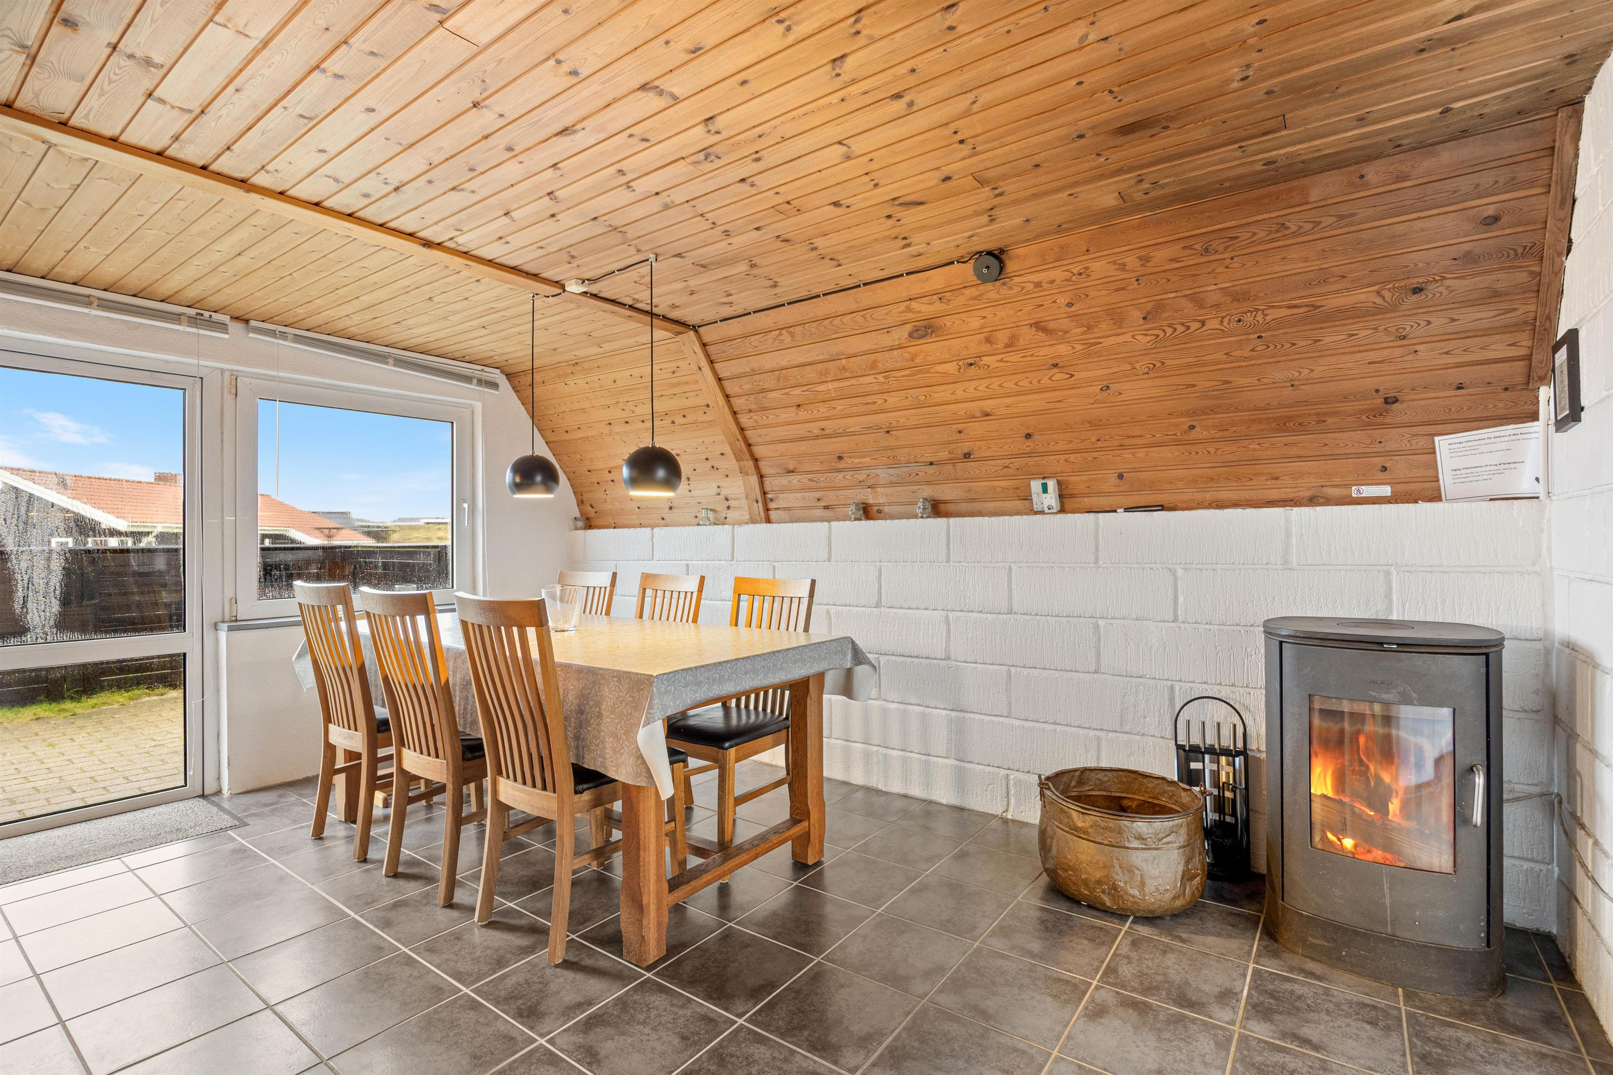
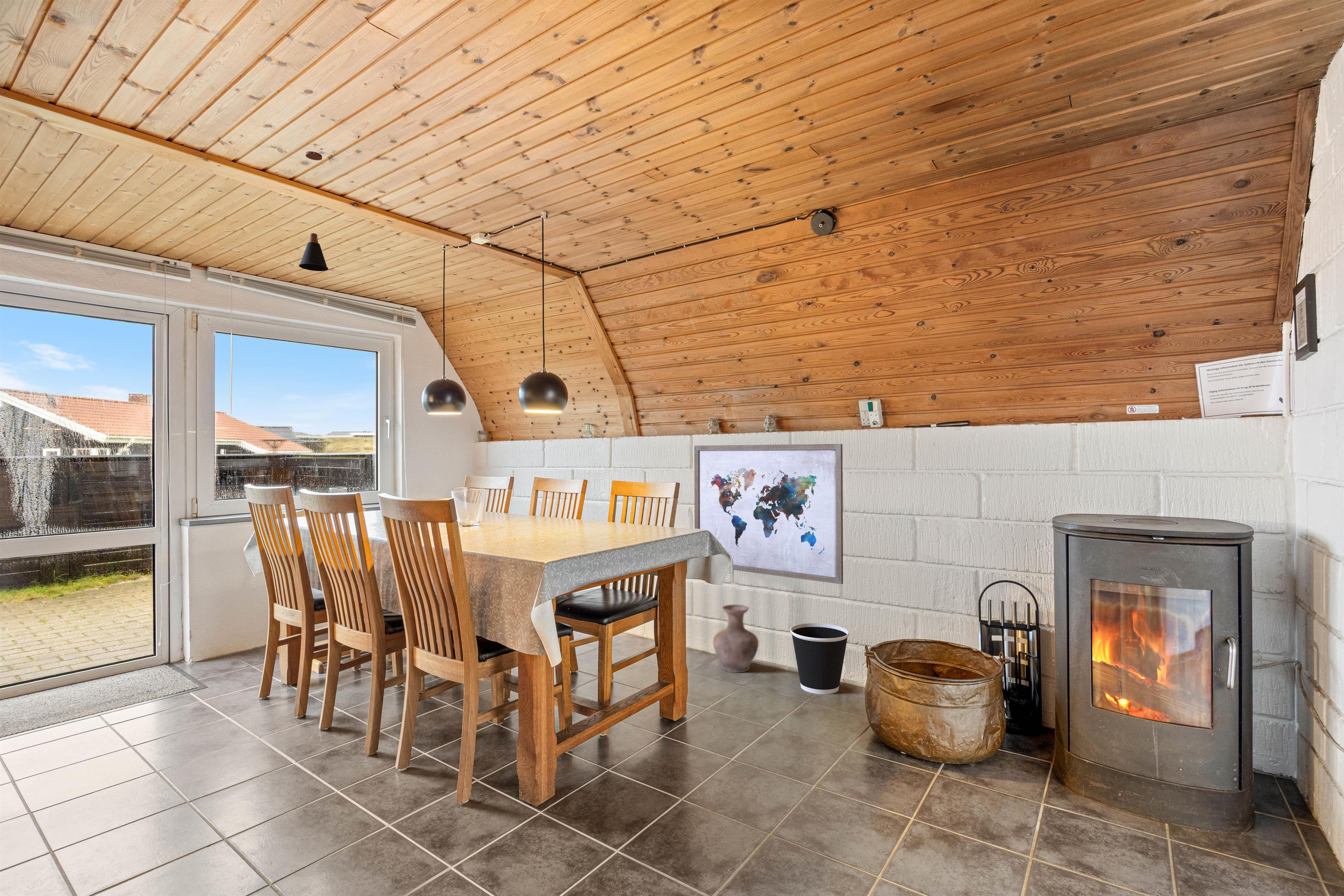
+ vase [713,604,759,673]
+ wastebasket [790,623,849,695]
+ wall art [694,444,843,585]
+ pendant lamp [299,151,329,272]
